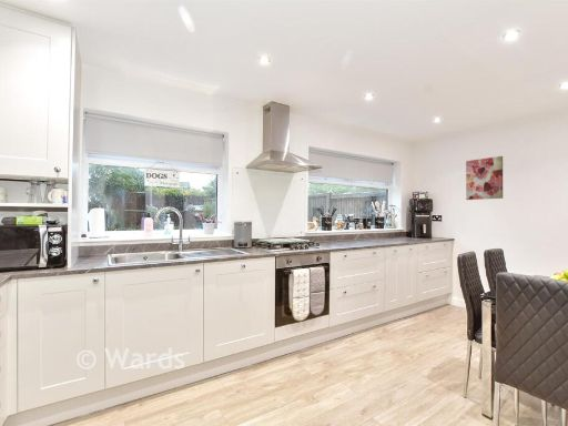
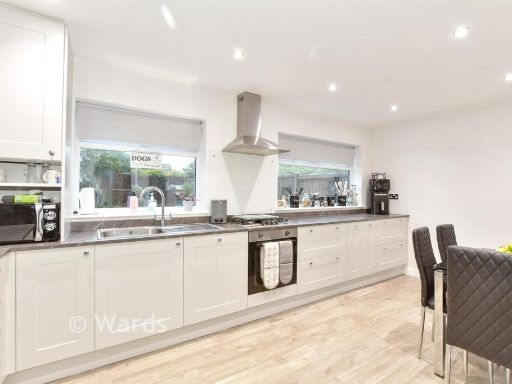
- wall art [465,155,504,201]
